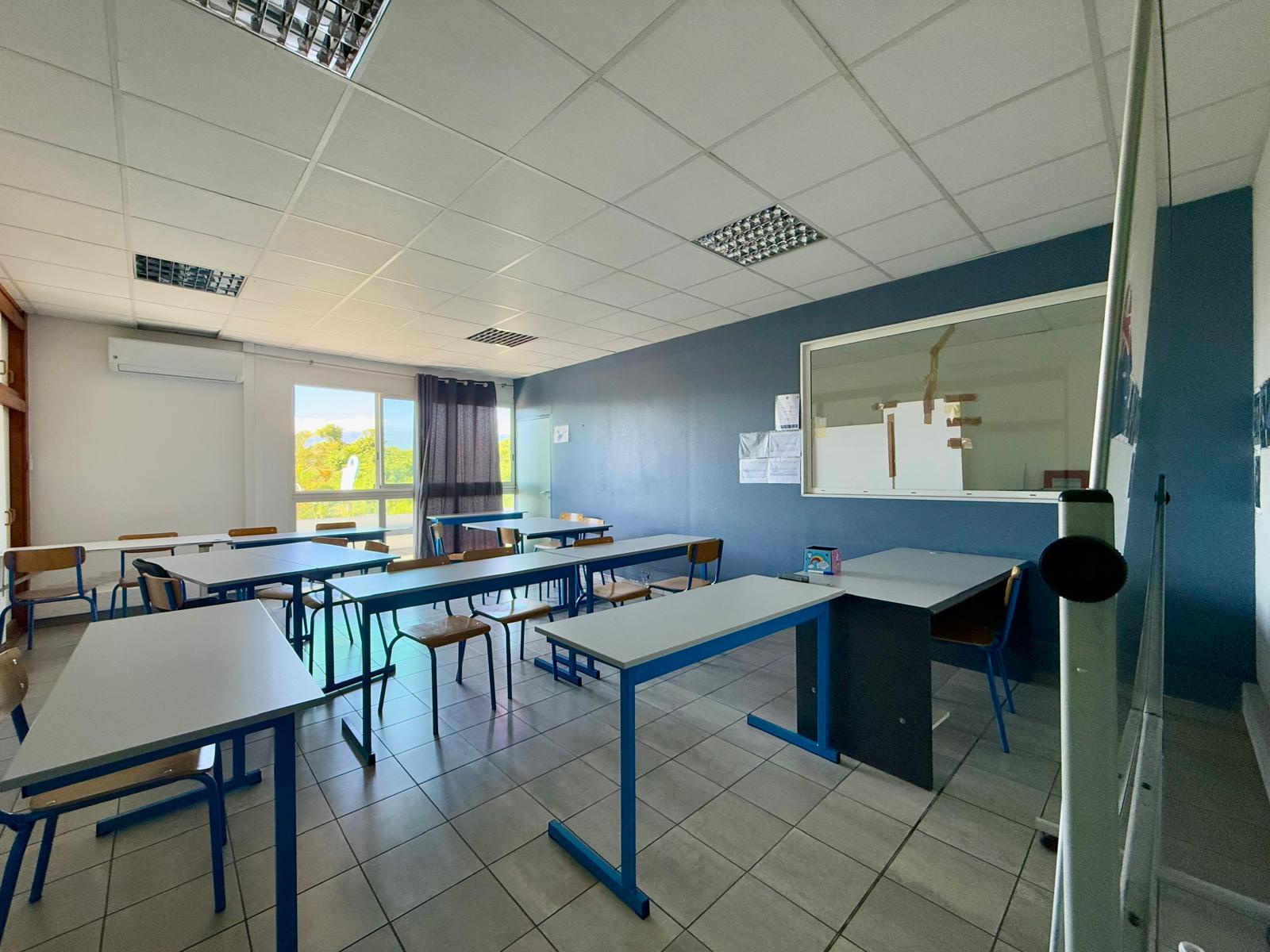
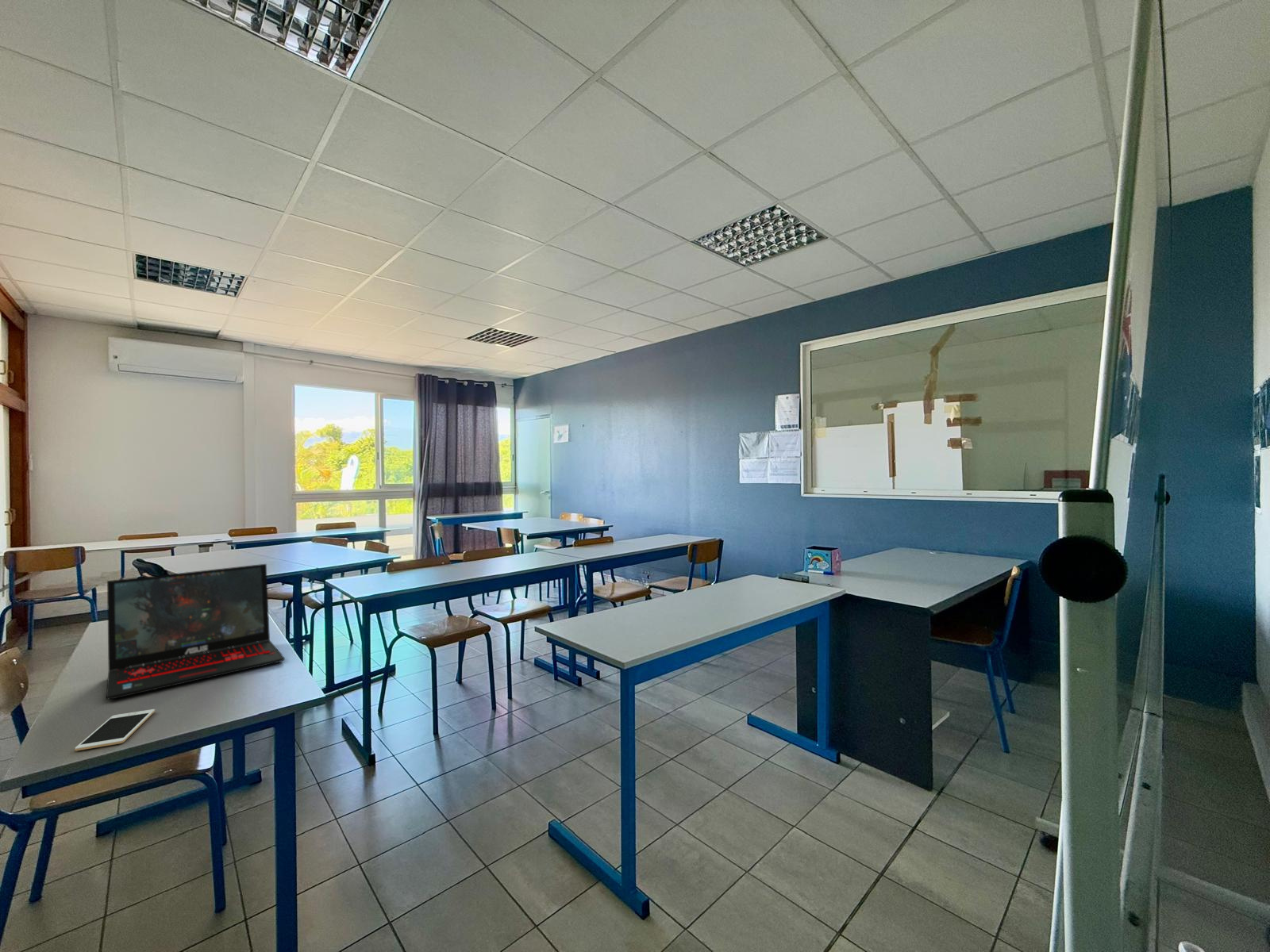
+ laptop [106,563,286,700]
+ cell phone [74,708,156,751]
